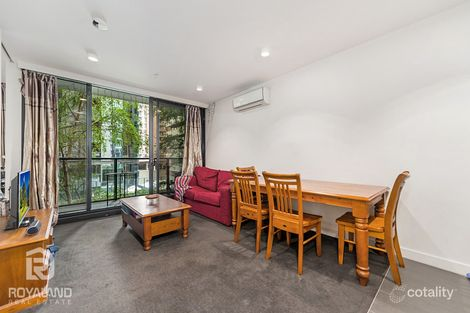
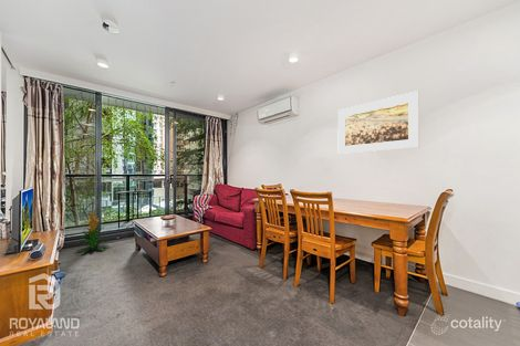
+ indoor plant [73,209,112,255]
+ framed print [336,90,420,155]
